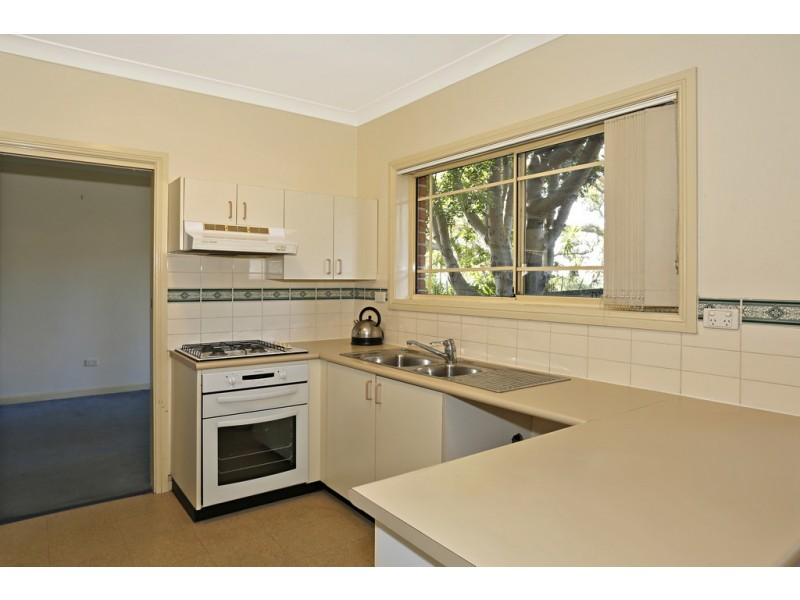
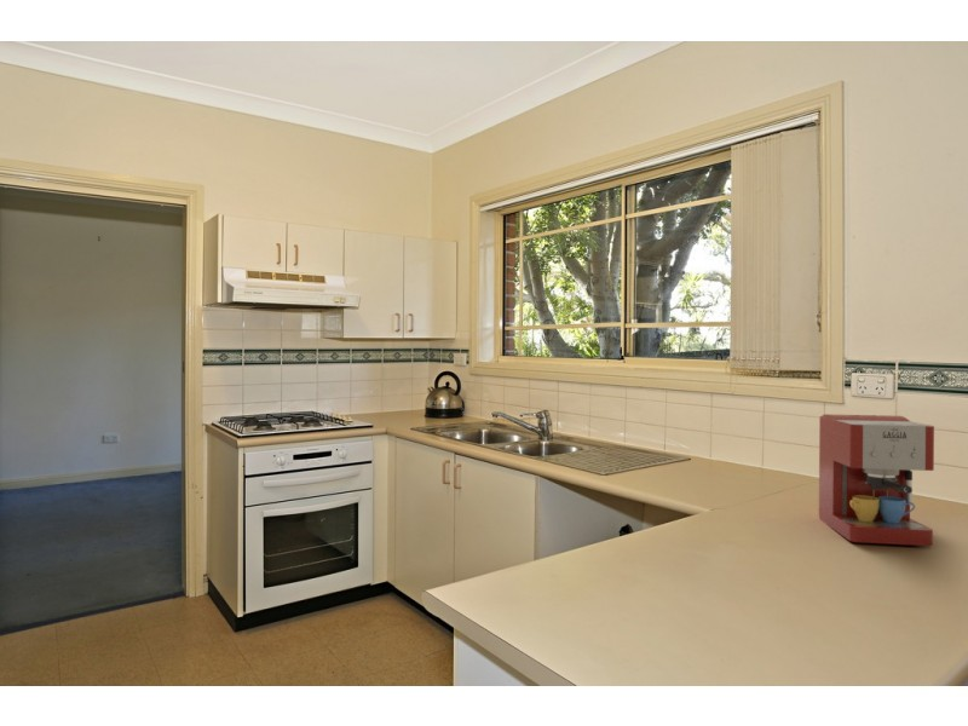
+ coffee maker [818,413,935,547]
